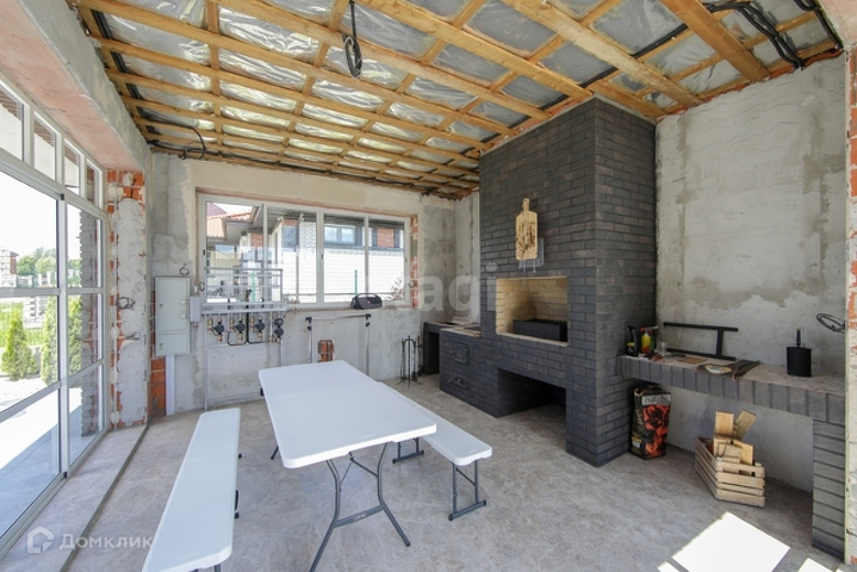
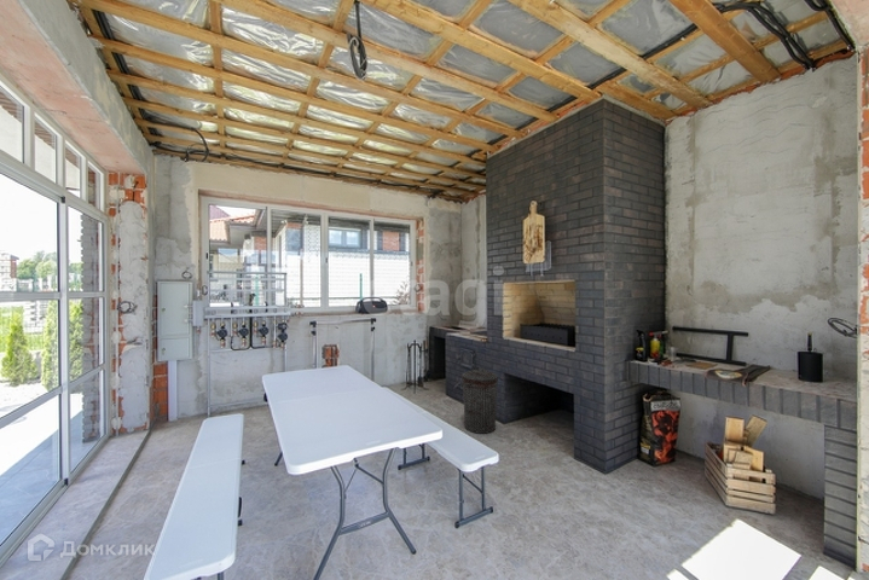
+ trash can [460,366,499,435]
